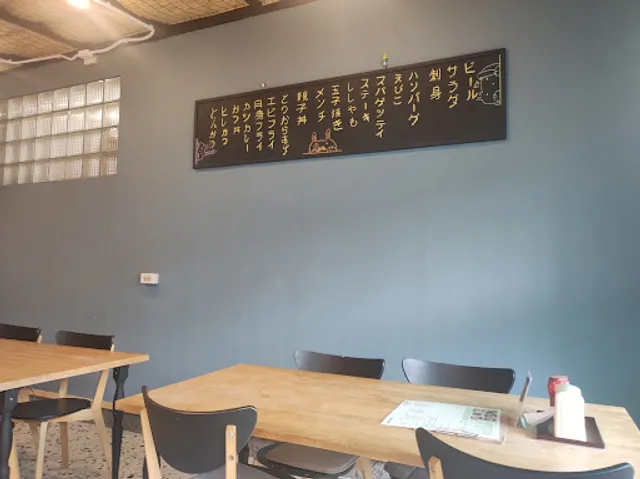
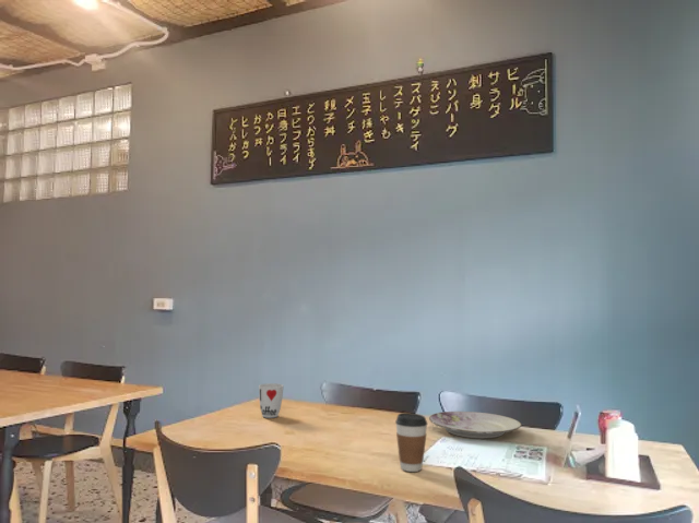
+ cup [258,382,284,419]
+ coffee cup [394,412,428,473]
+ plate [428,411,523,439]
